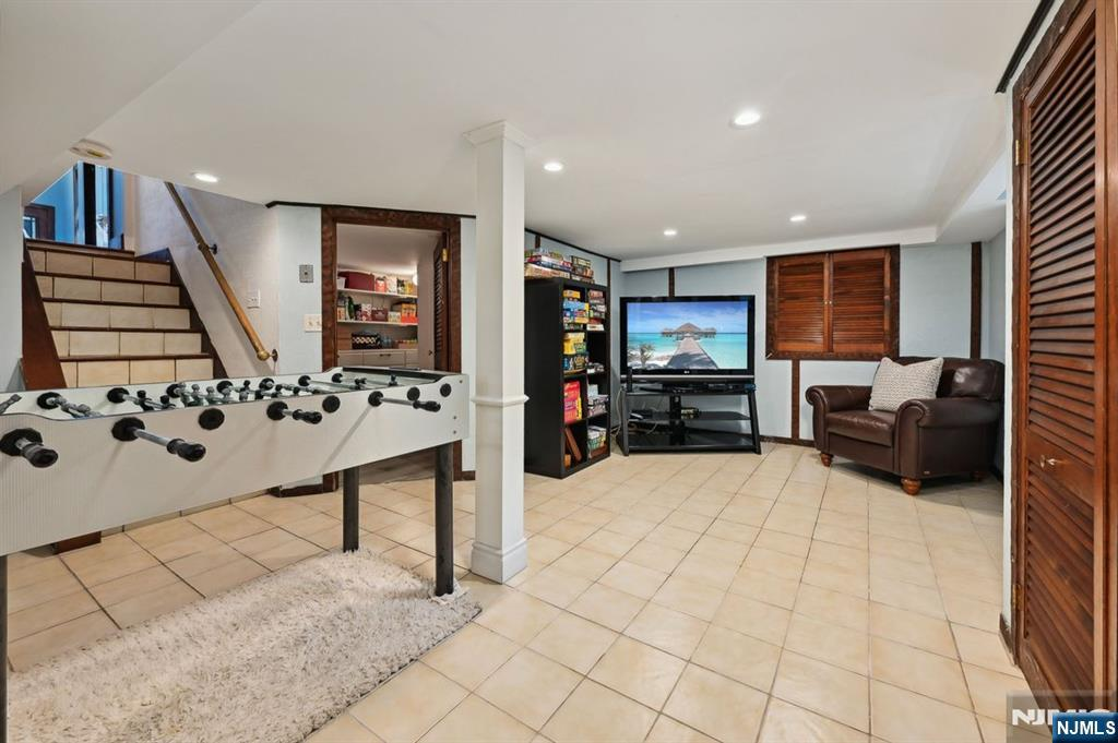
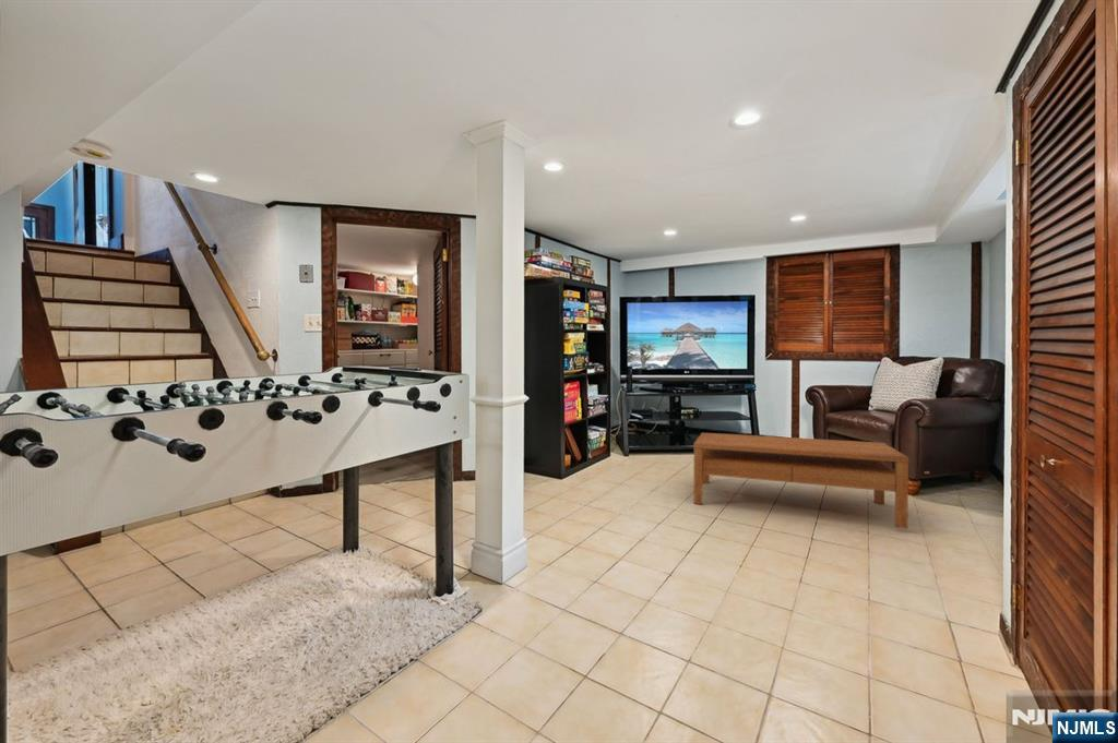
+ coffee table [692,432,911,529]
